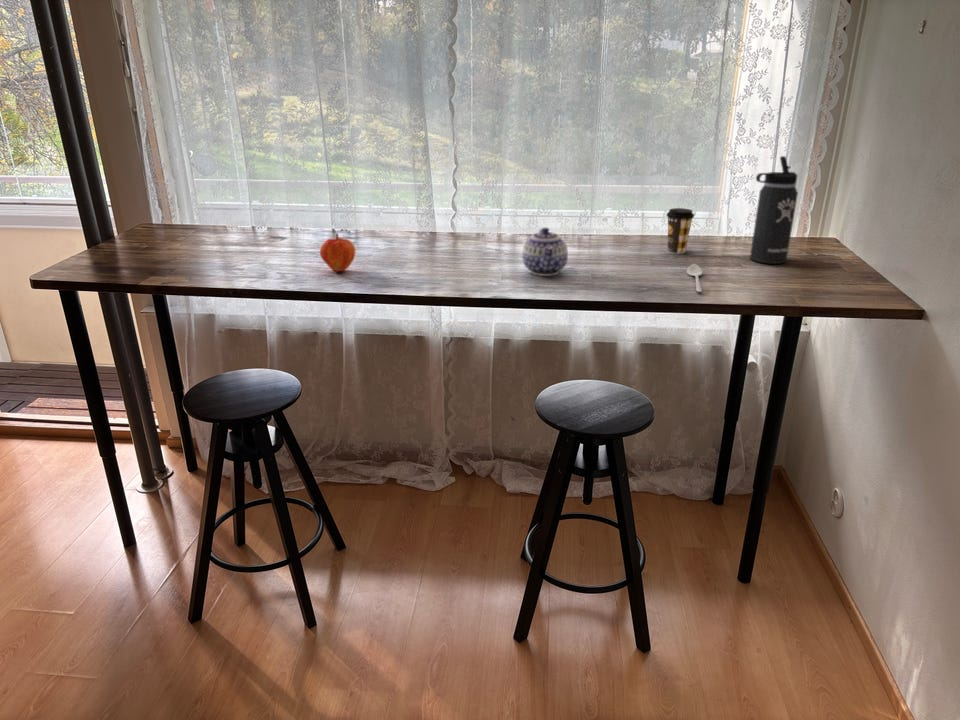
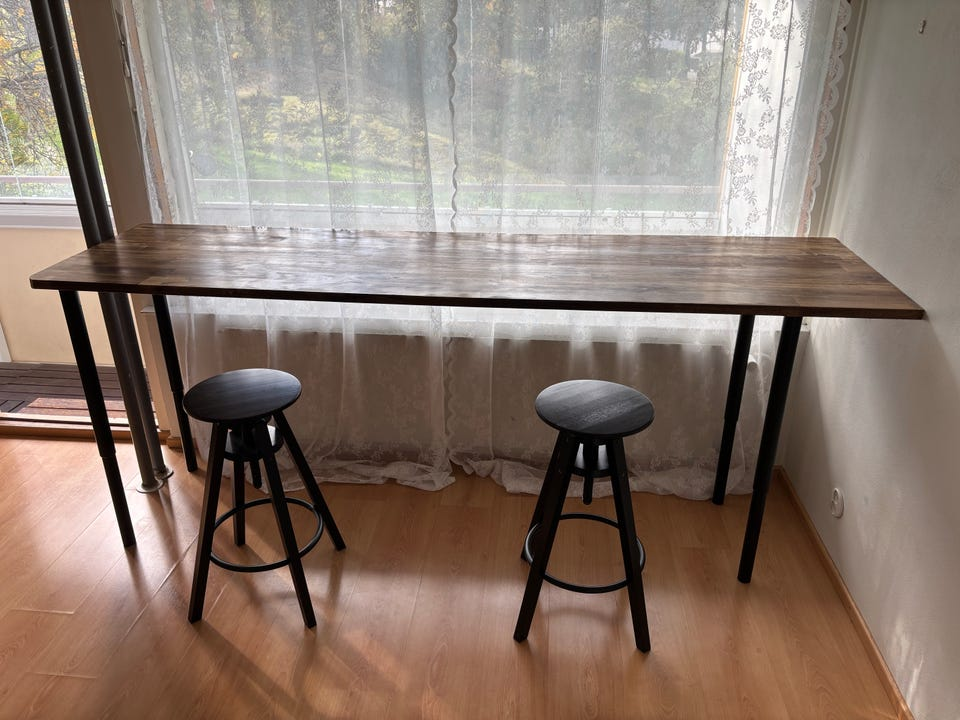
- fruit [319,232,357,273]
- coffee cup [665,207,695,255]
- teapot [521,227,569,277]
- spoon [686,263,704,293]
- thermos bottle [749,155,799,265]
